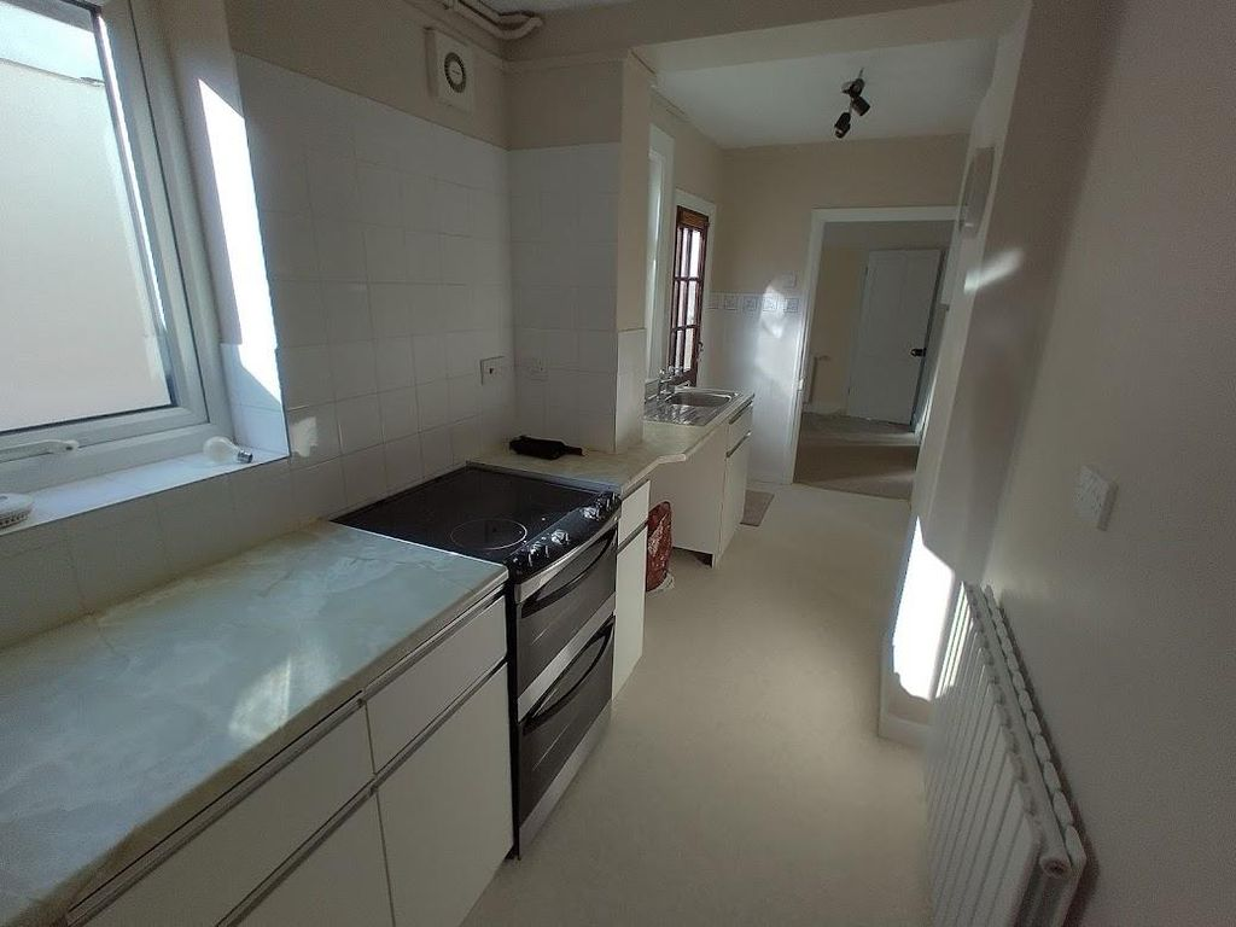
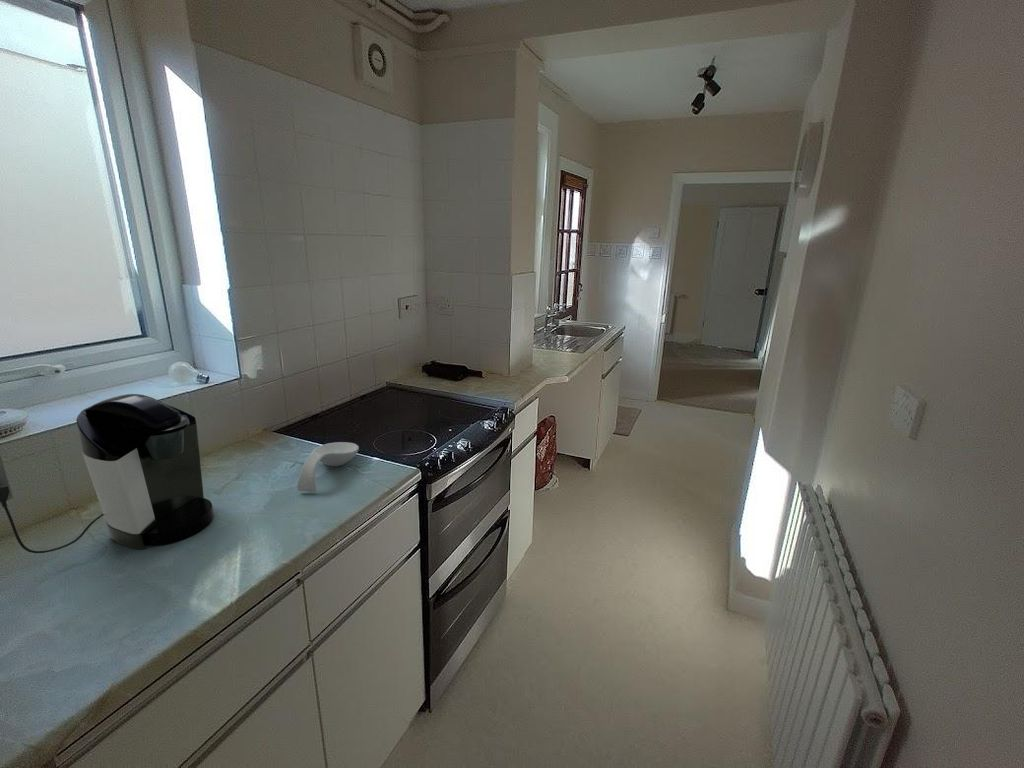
+ coffee maker [0,393,215,554]
+ spoon rest [296,441,360,493]
